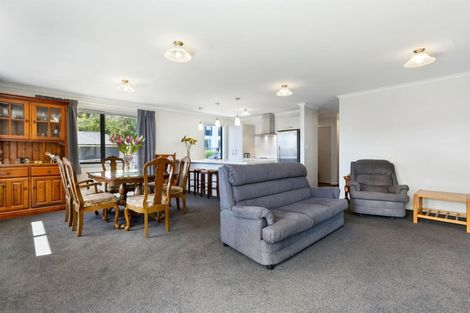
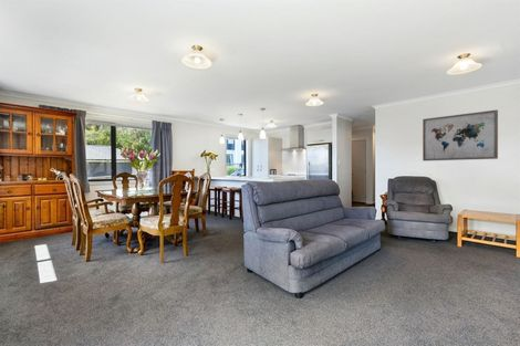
+ wall art [422,108,499,161]
